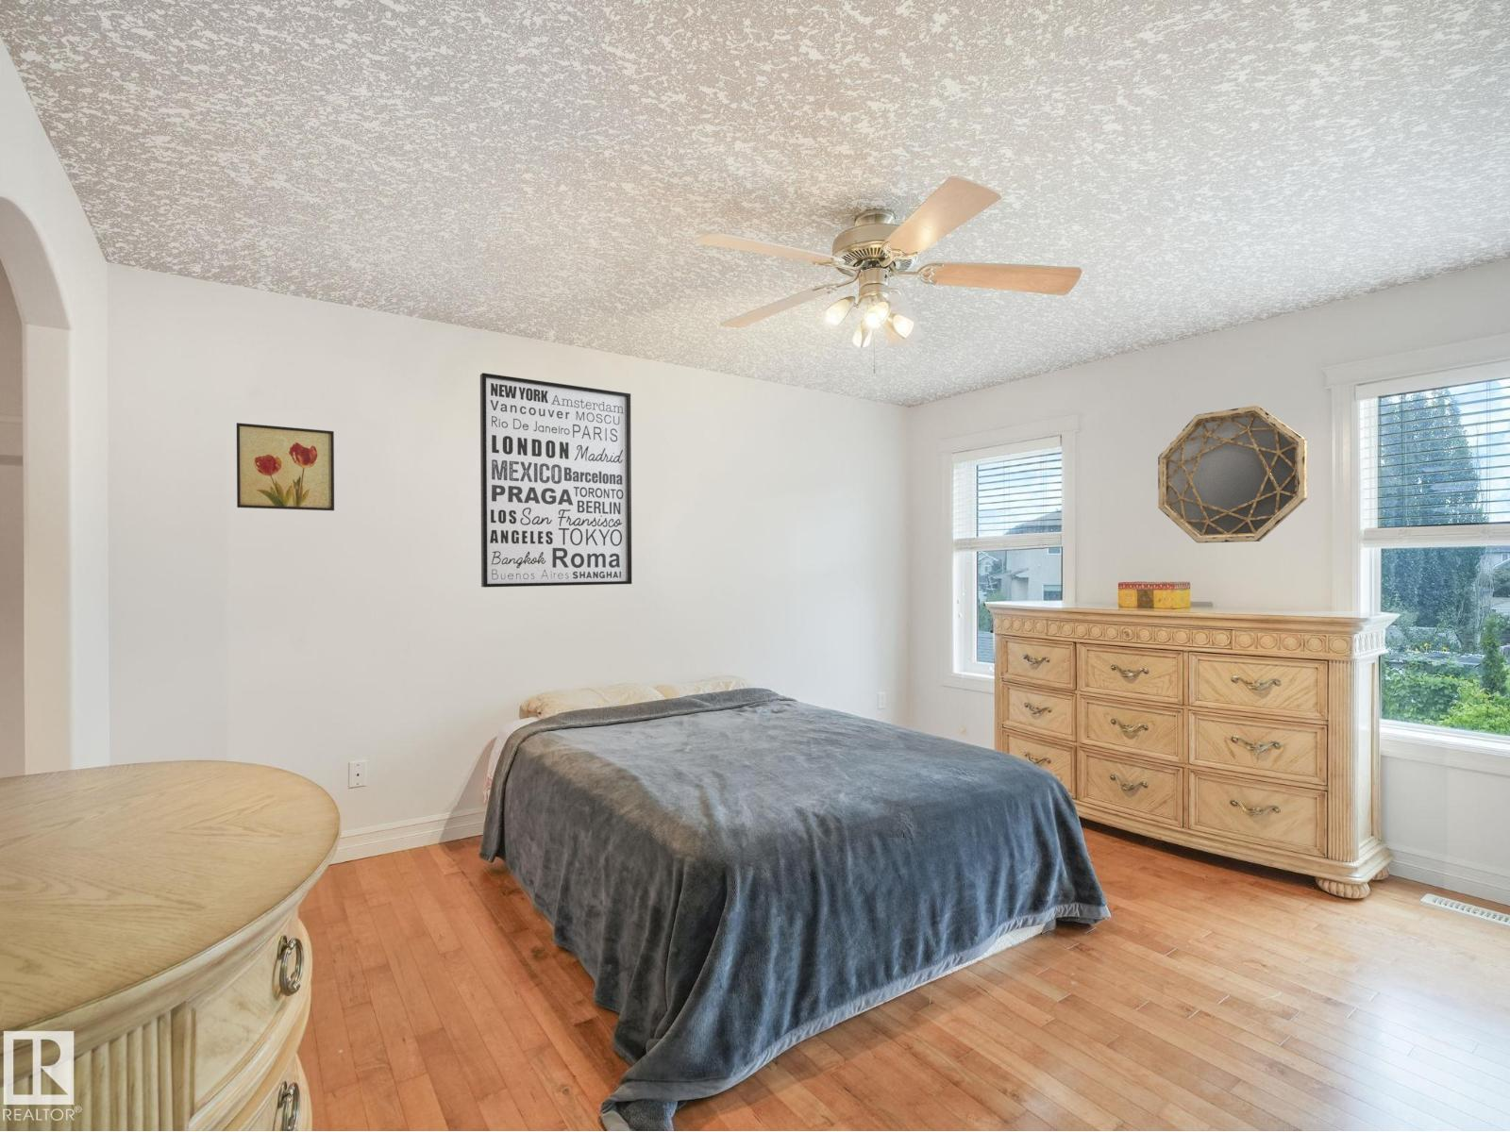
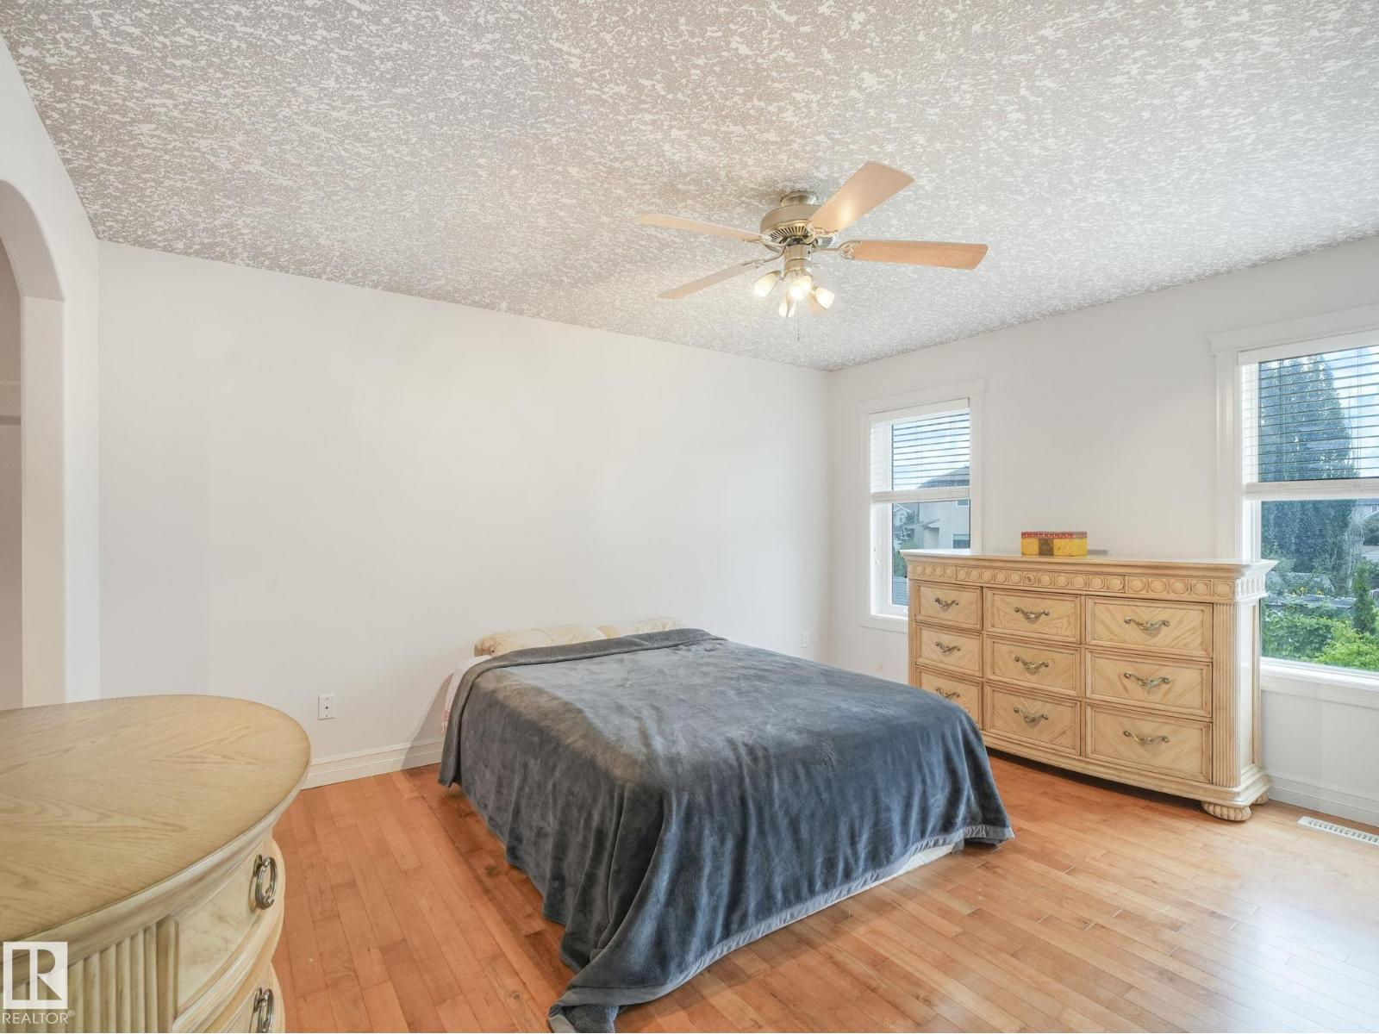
- wall art [235,422,335,511]
- home mirror [1157,404,1308,545]
- wall art [479,372,633,587]
